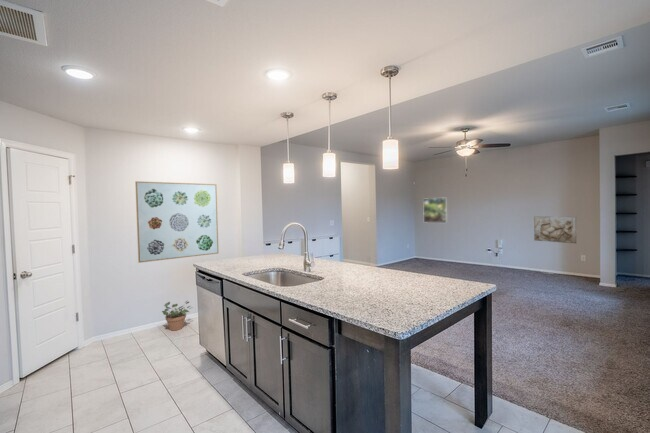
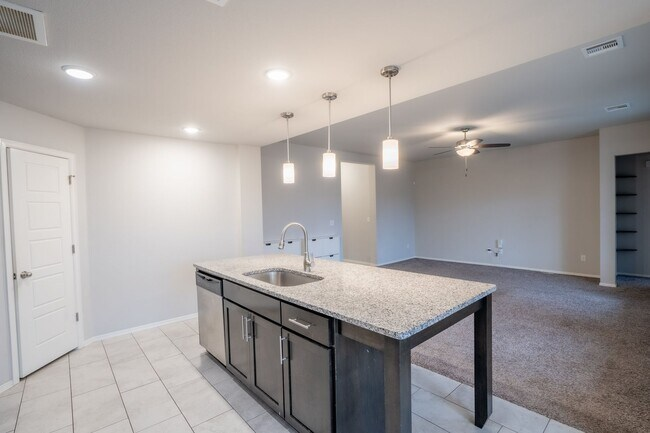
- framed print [422,197,448,224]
- potted plant [161,300,194,332]
- wall art [134,180,220,264]
- relief sculpture [533,216,577,244]
